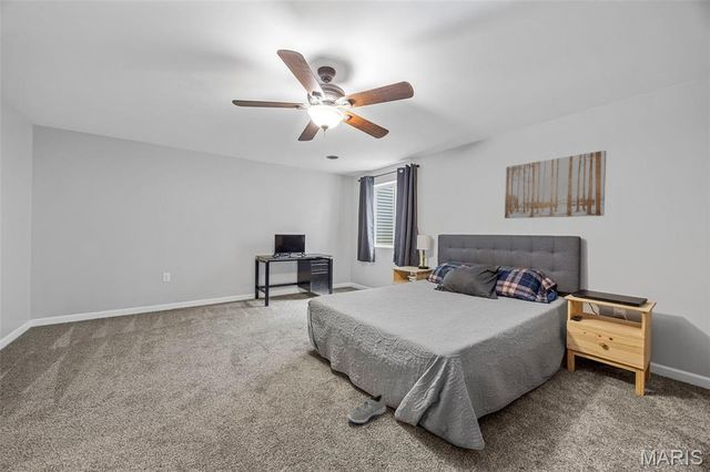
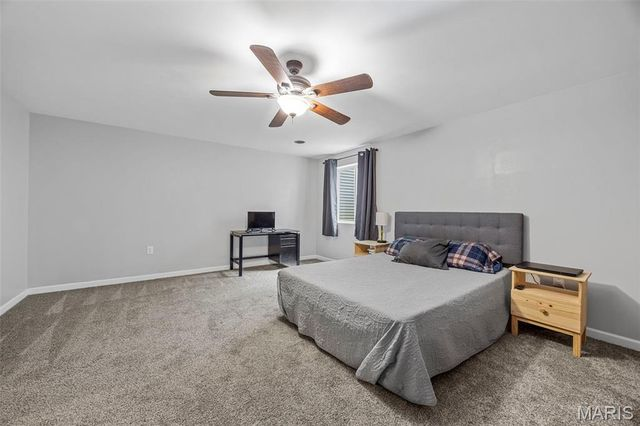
- wall art [504,150,607,219]
- sneaker [347,392,387,424]
